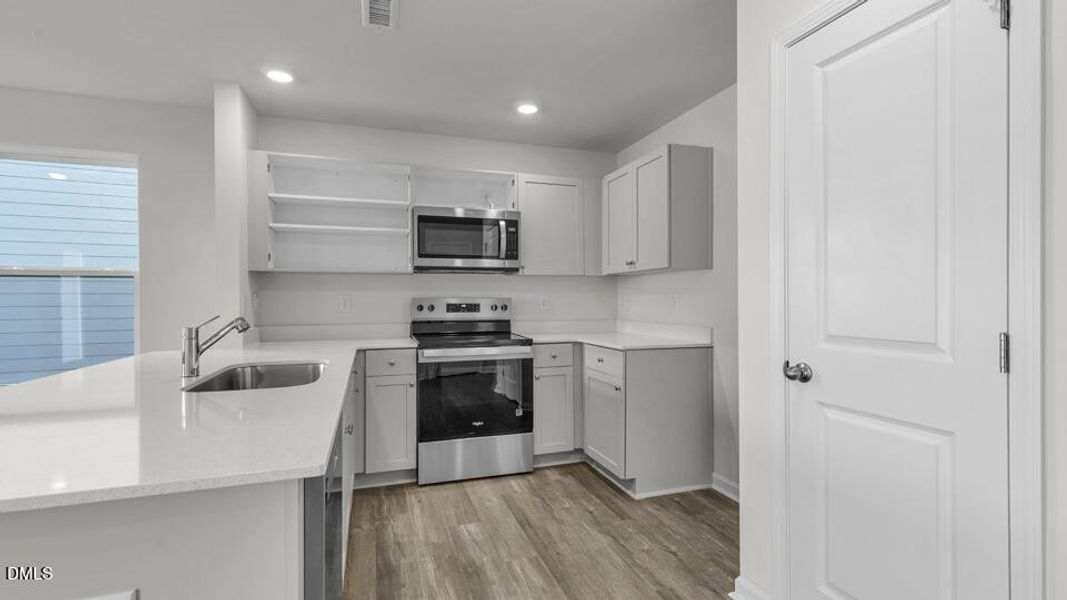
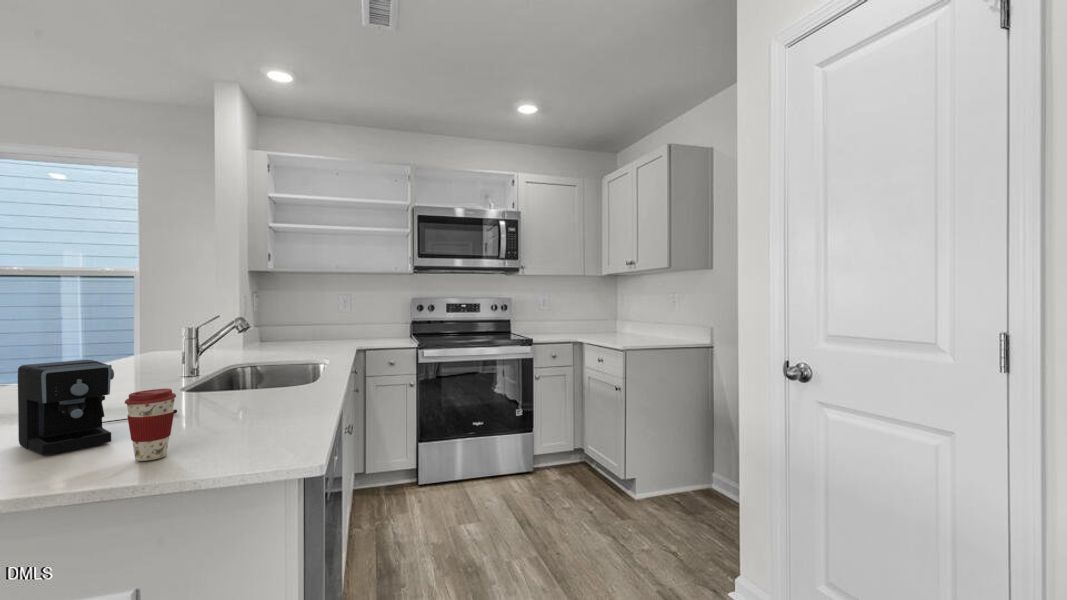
+ coffee cup [124,388,177,462]
+ coffee maker [17,359,178,456]
